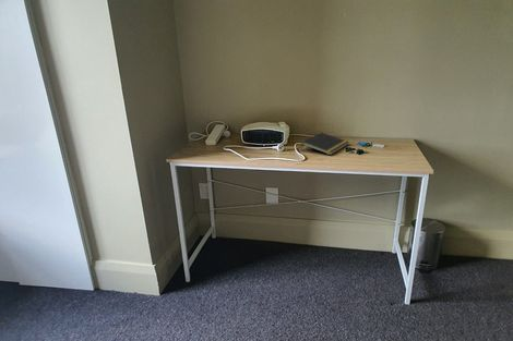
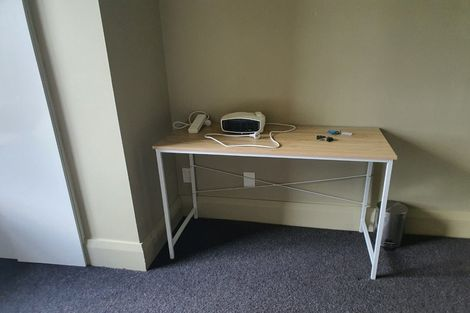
- notepad [300,132,350,156]
